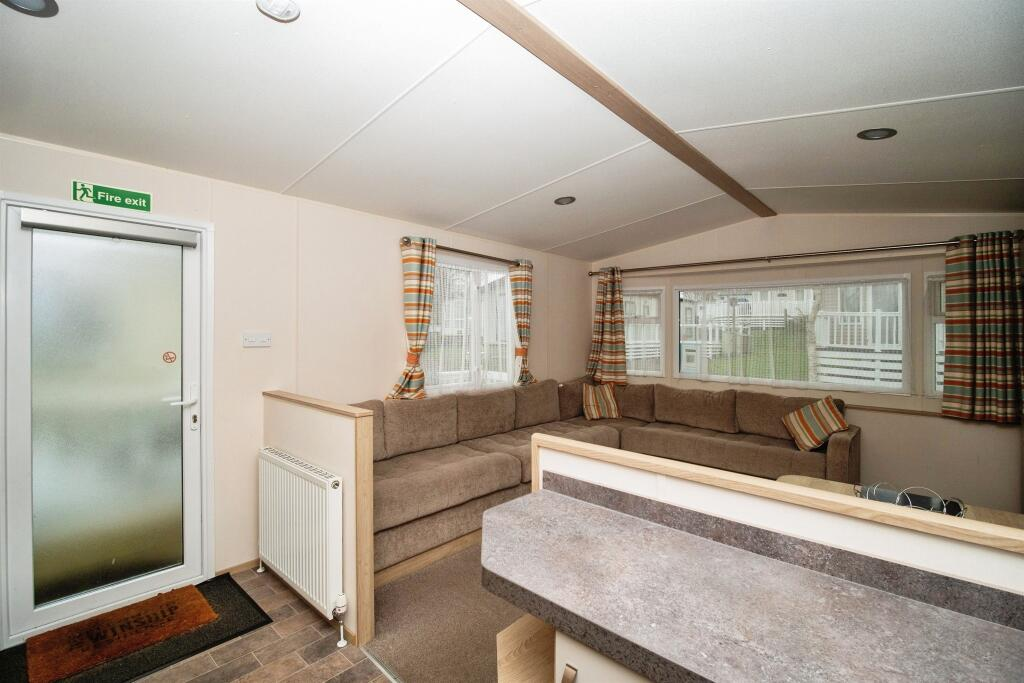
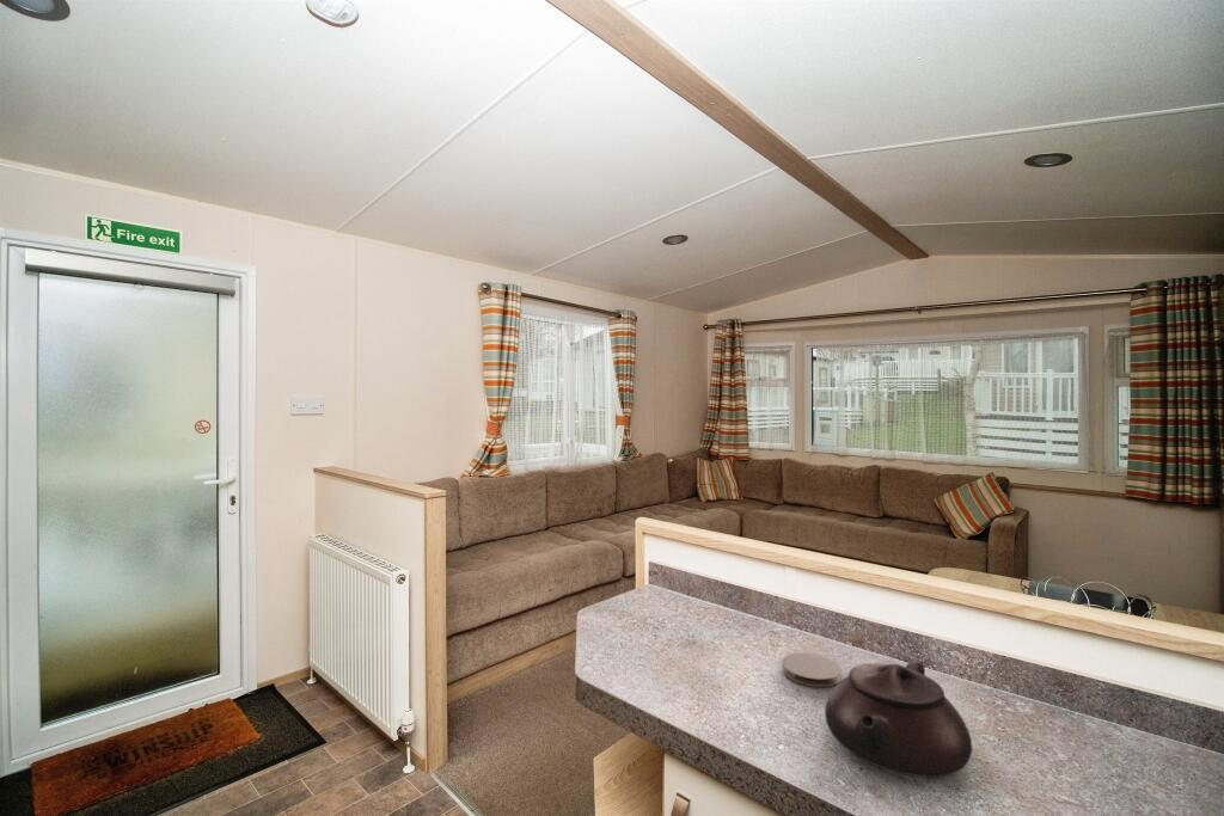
+ teapot [824,658,973,780]
+ coaster [781,651,843,688]
